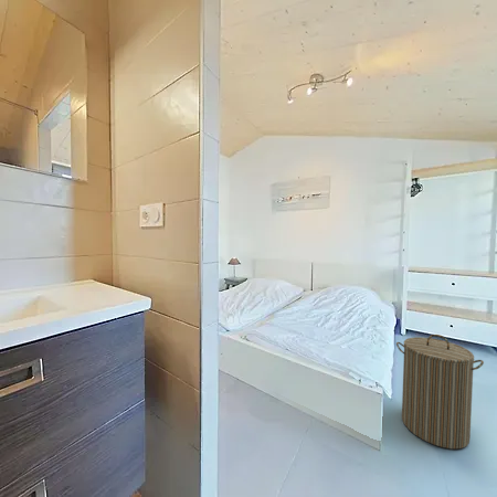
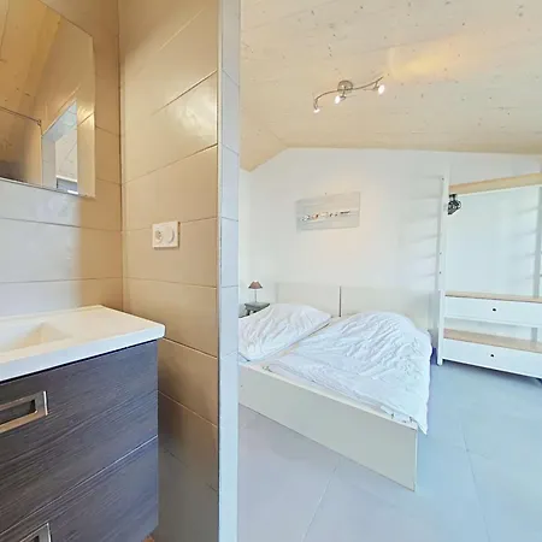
- laundry hamper [395,334,485,450]
